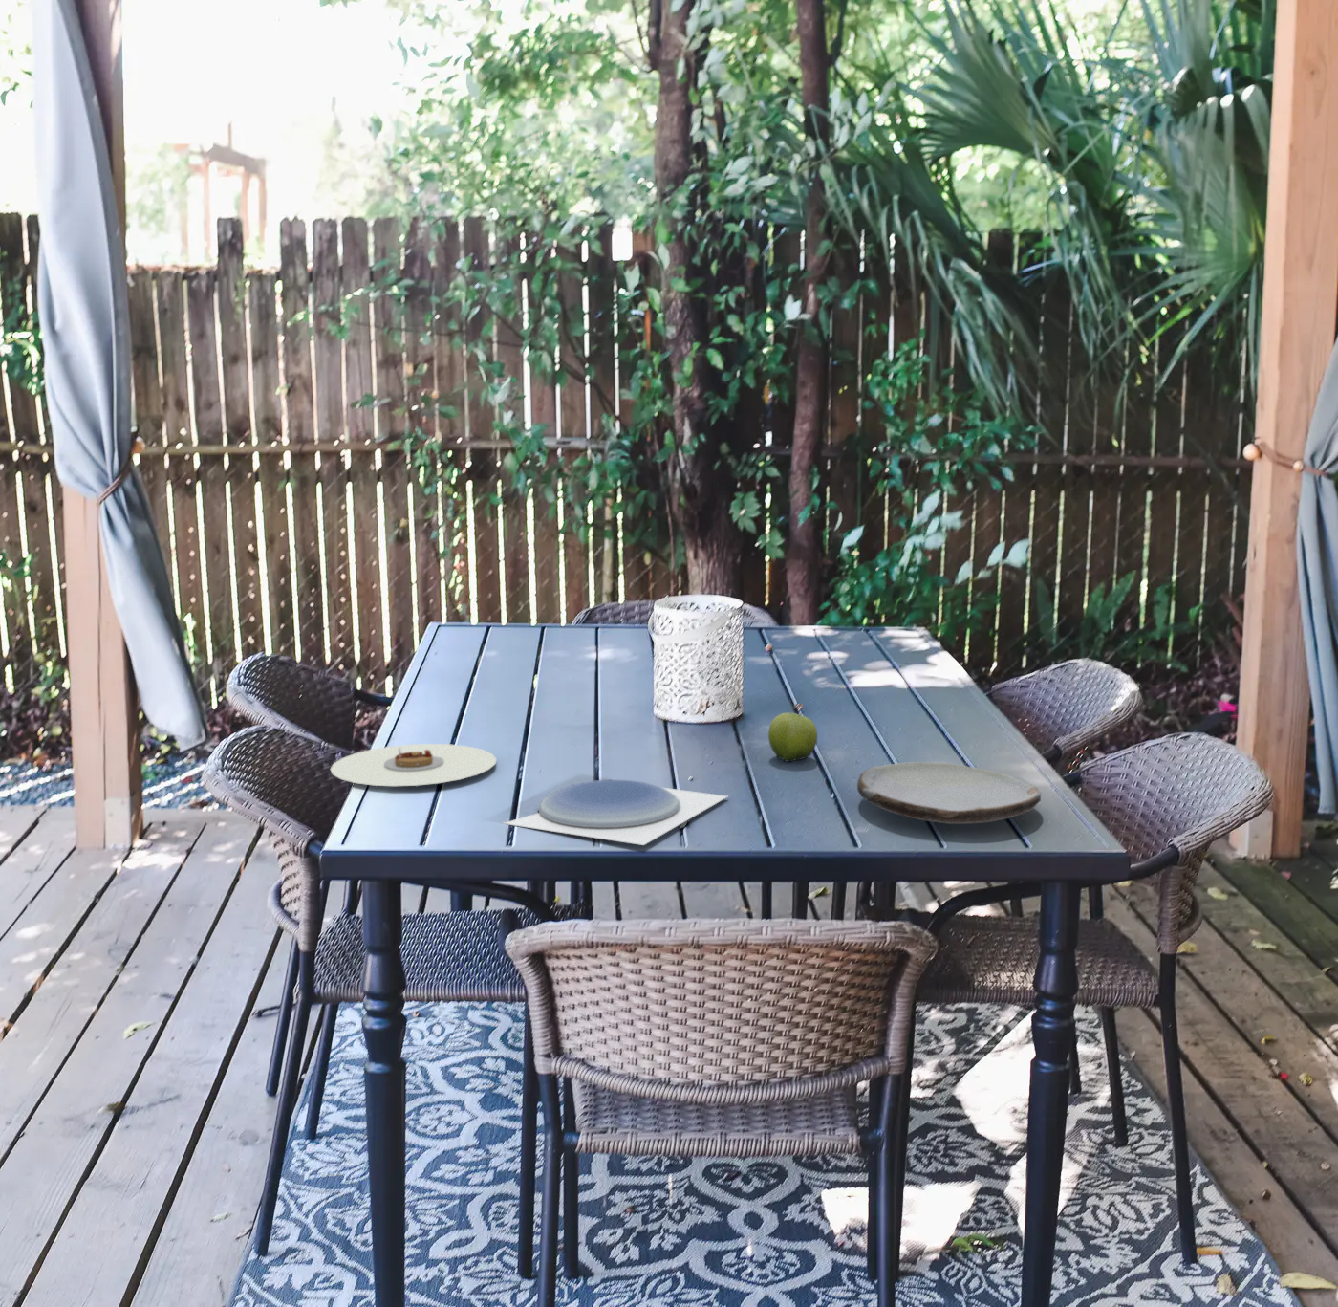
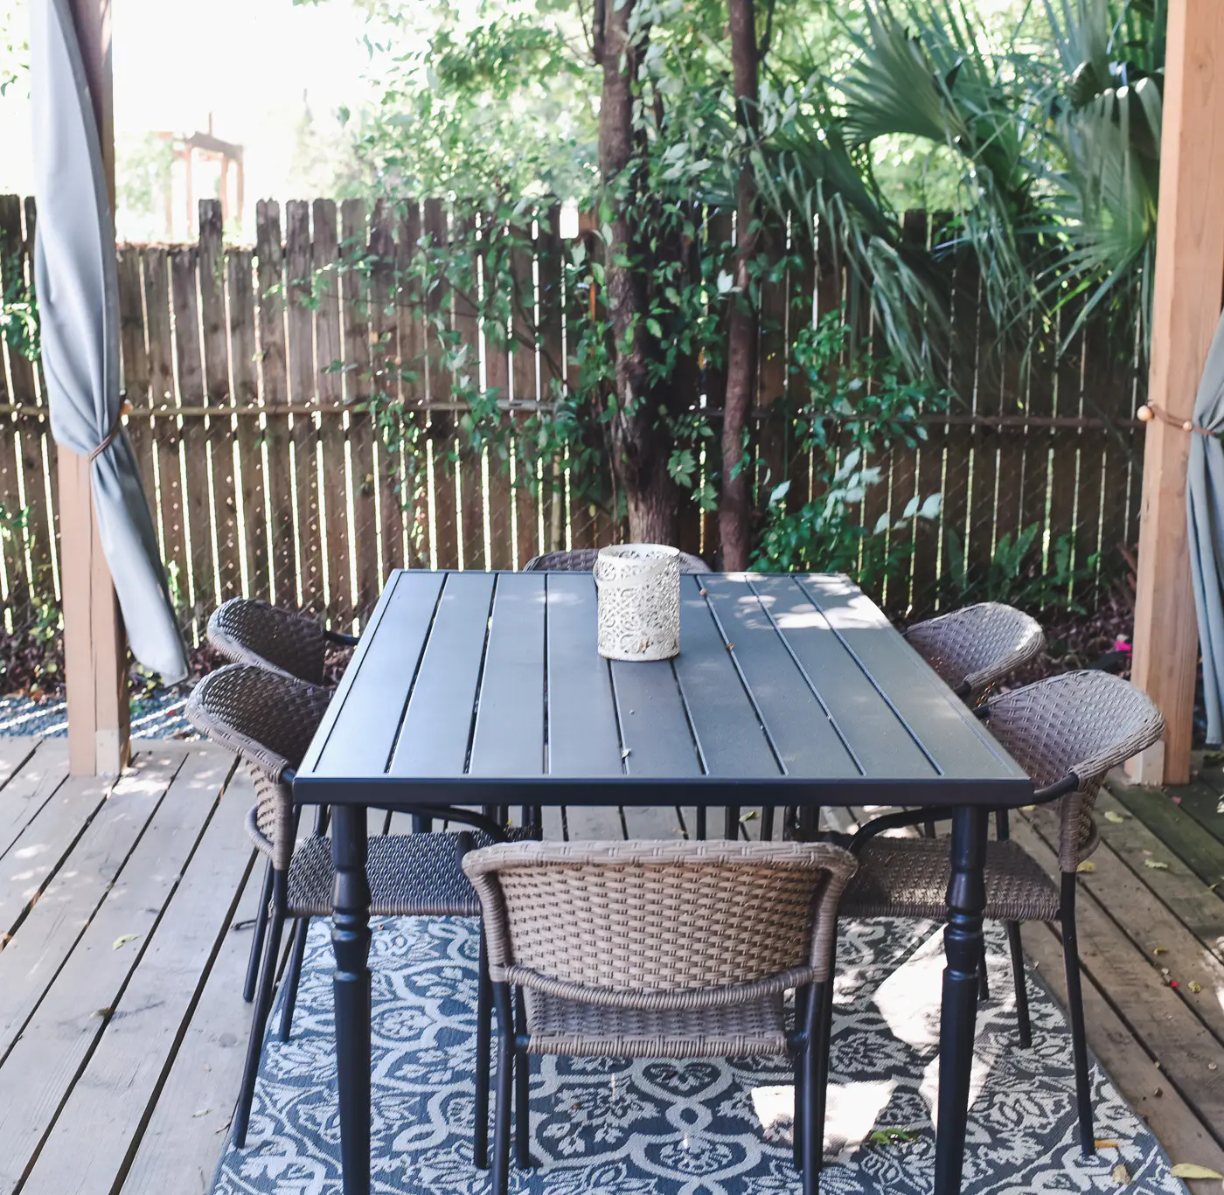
- plate [329,743,497,786]
- fruit [767,711,819,762]
- plate [857,761,1041,825]
- plate [501,779,729,846]
